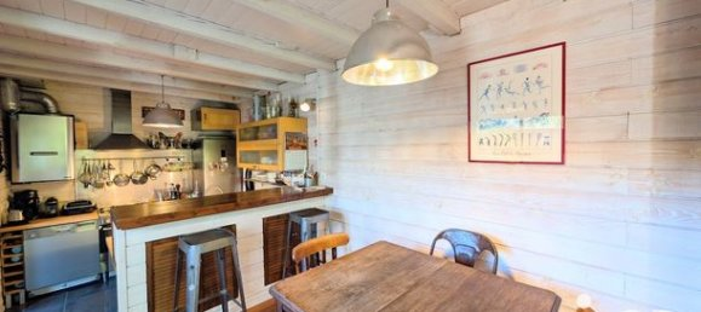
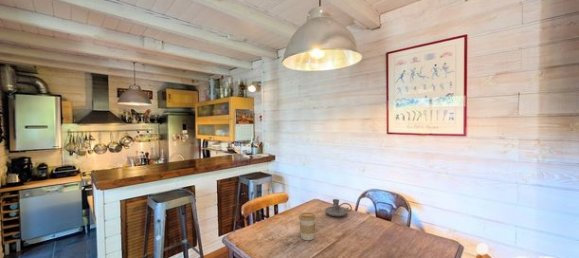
+ coffee cup [298,212,317,241]
+ candle holder [324,198,353,217]
